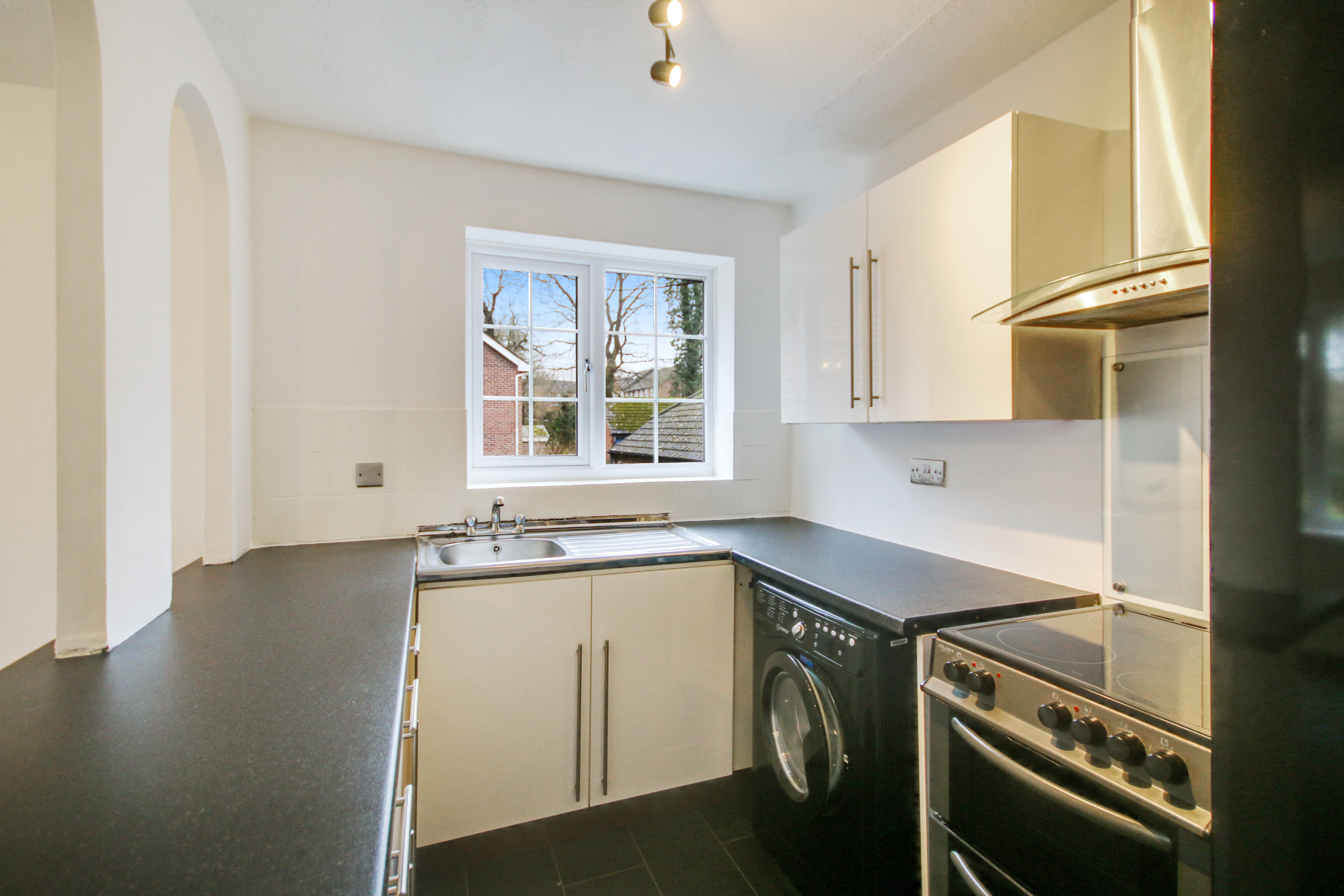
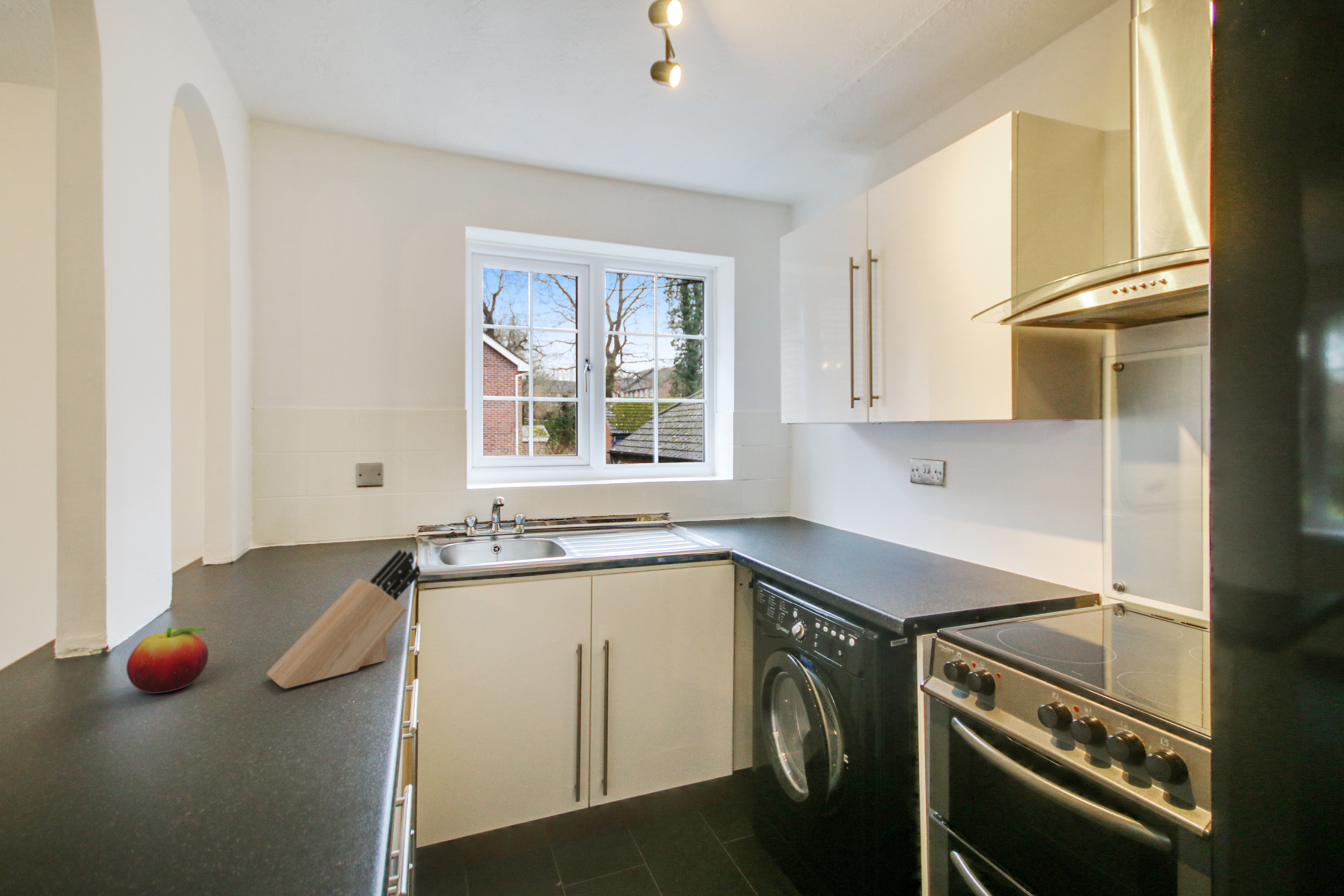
+ knife block [266,549,421,689]
+ fruit [126,626,209,694]
